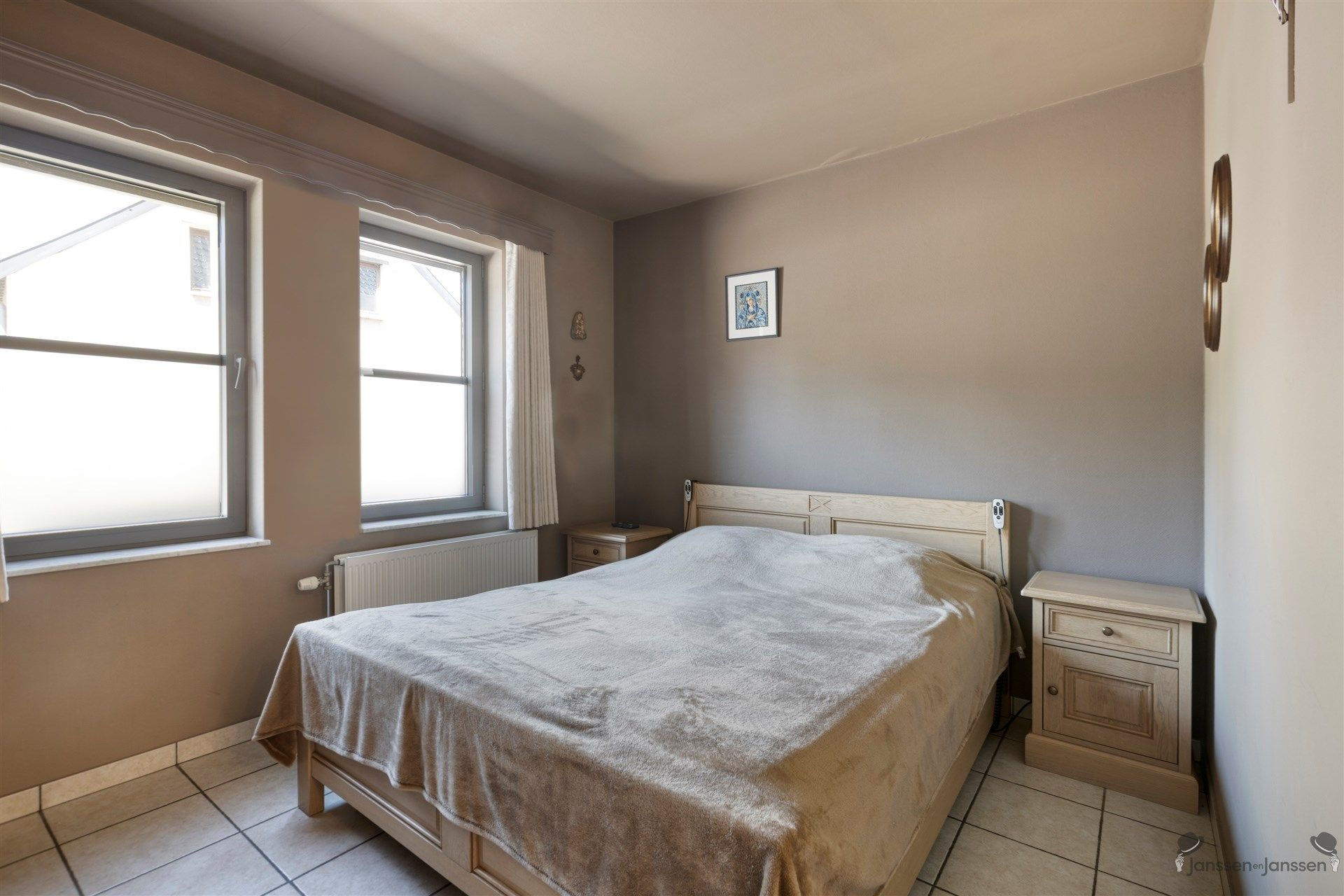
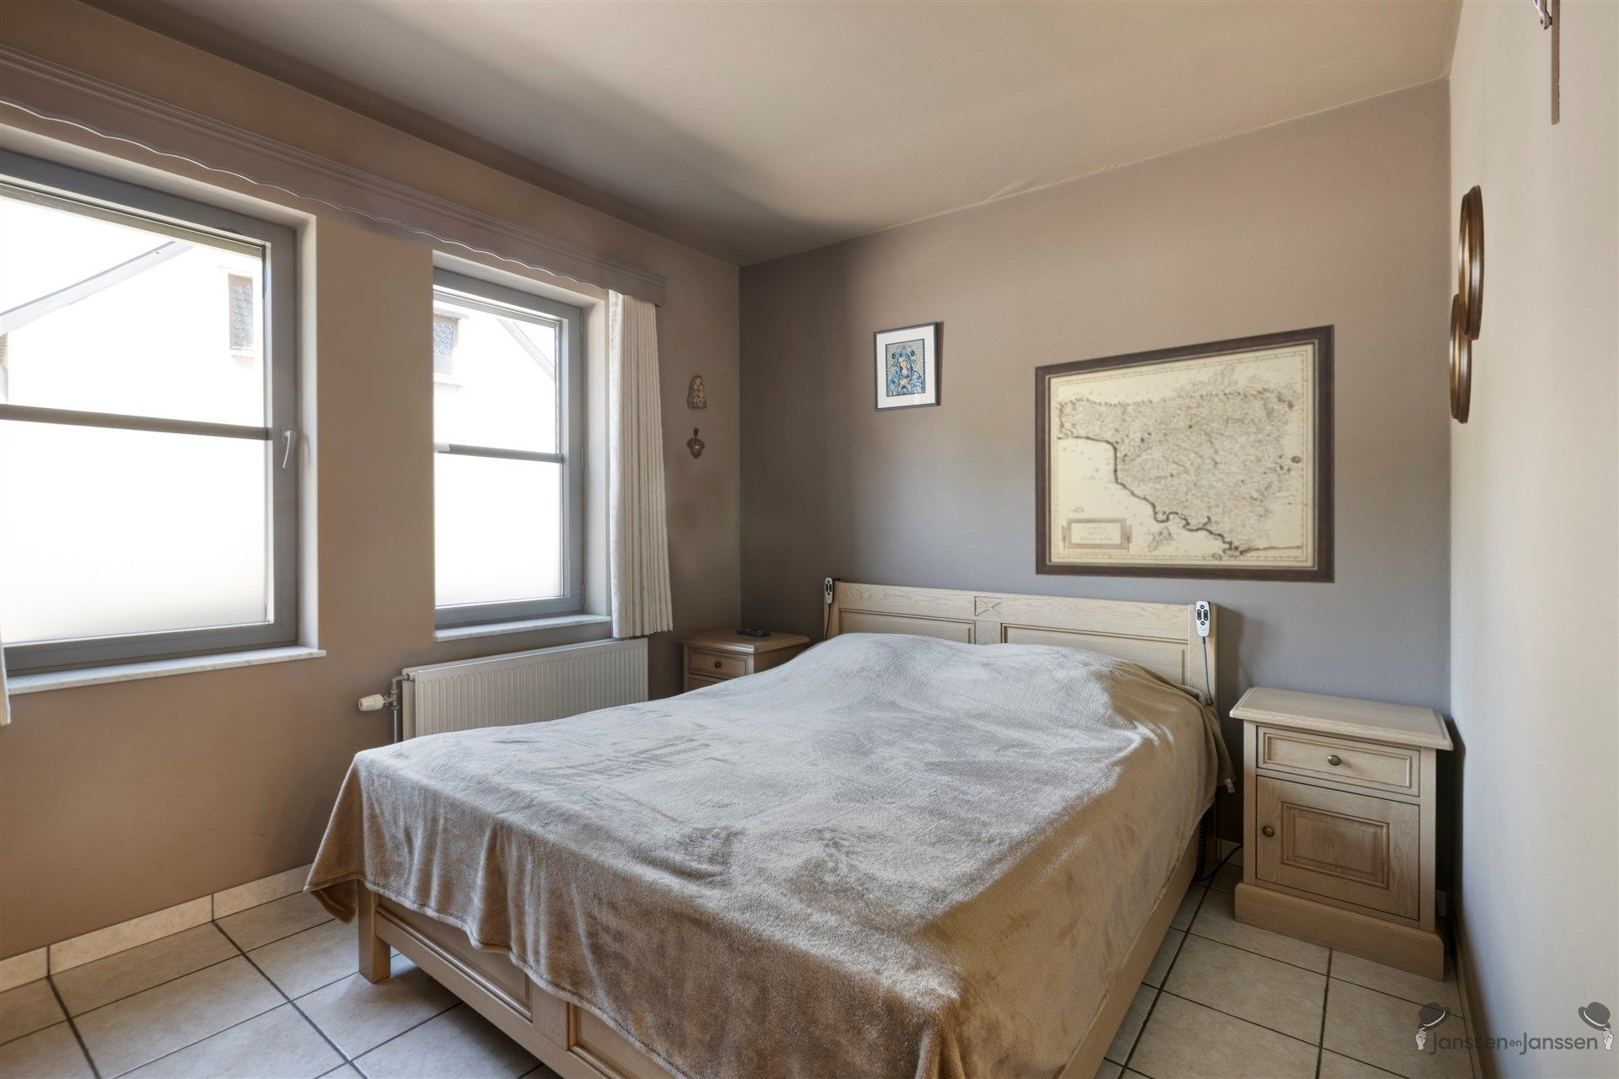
+ wall art [1034,324,1336,584]
